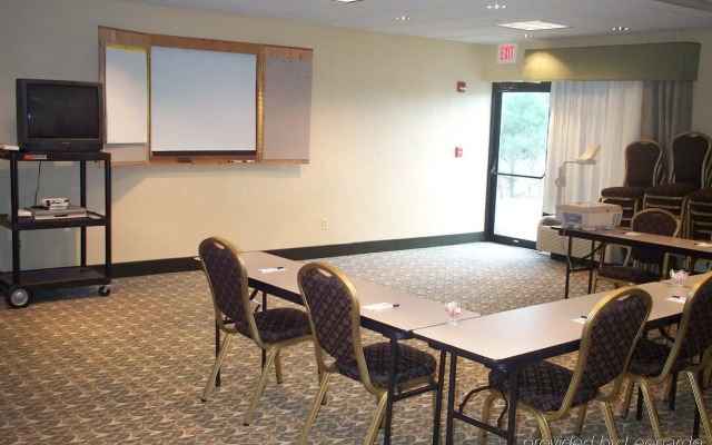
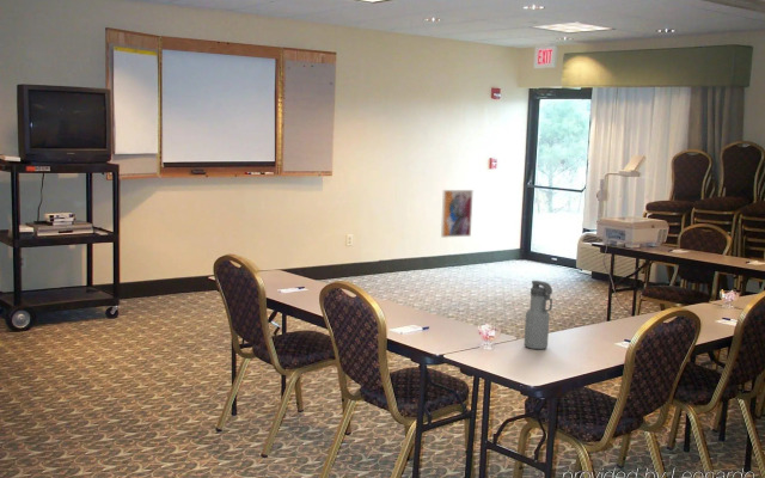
+ wall art [440,189,475,239]
+ water bottle [524,280,553,350]
